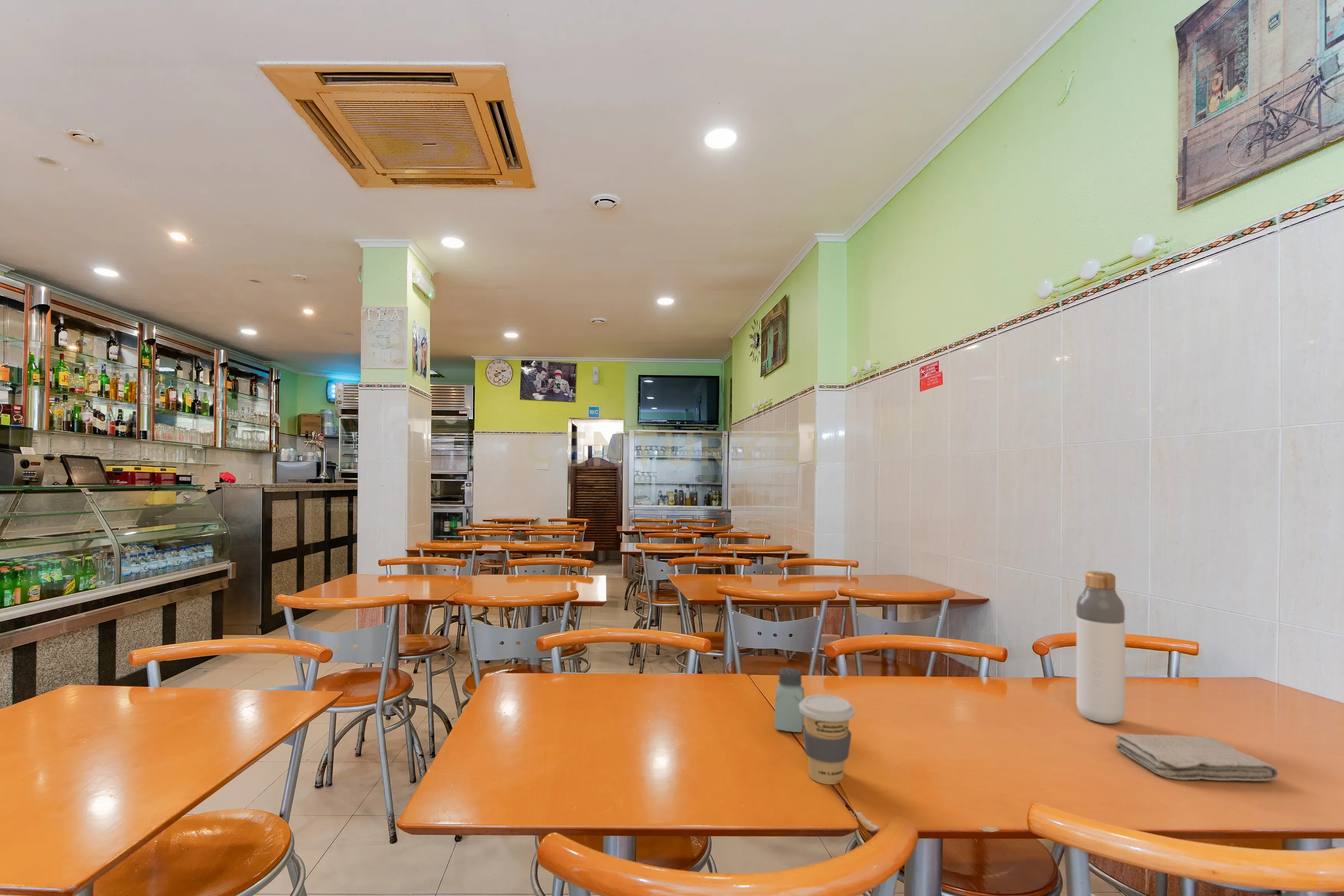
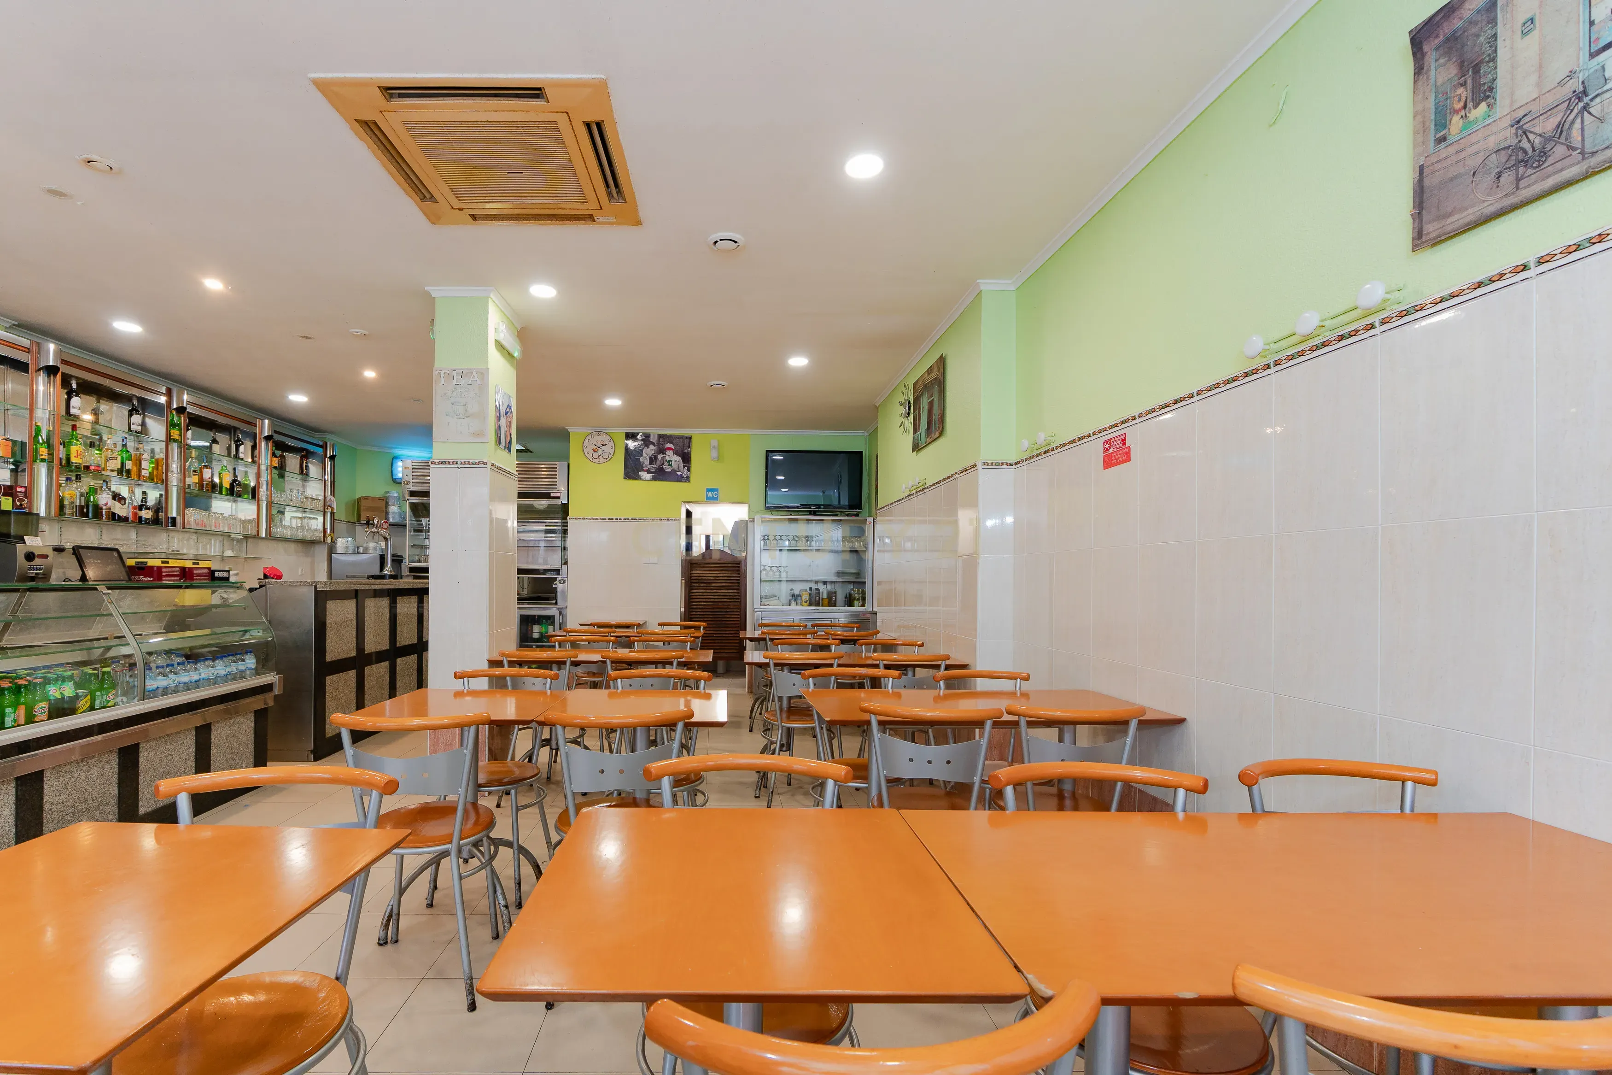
- saltshaker [774,667,805,733]
- washcloth [1115,734,1279,781]
- bottle [1076,571,1126,724]
- coffee cup [799,694,856,785]
